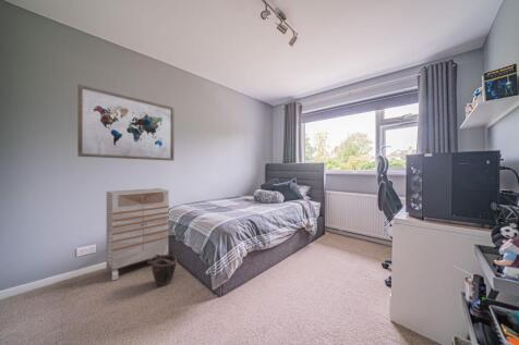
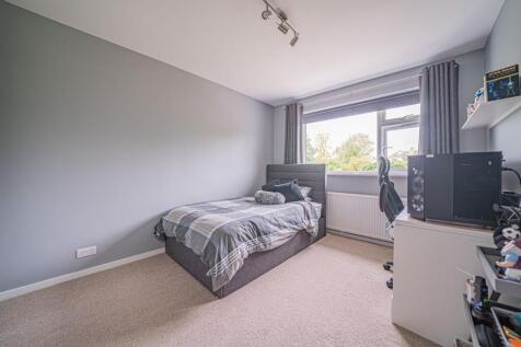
- bucket [146,254,178,287]
- dresser [106,187,170,282]
- wall art [76,84,176,162]
